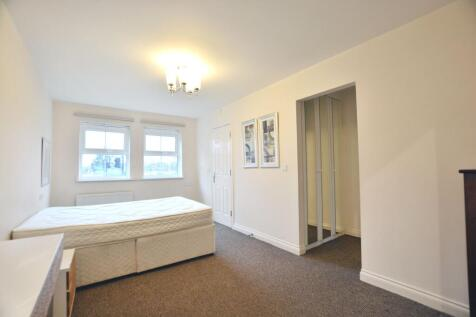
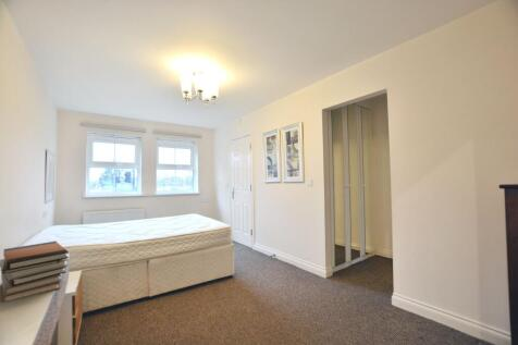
+ book stack [0,241,70,304]
